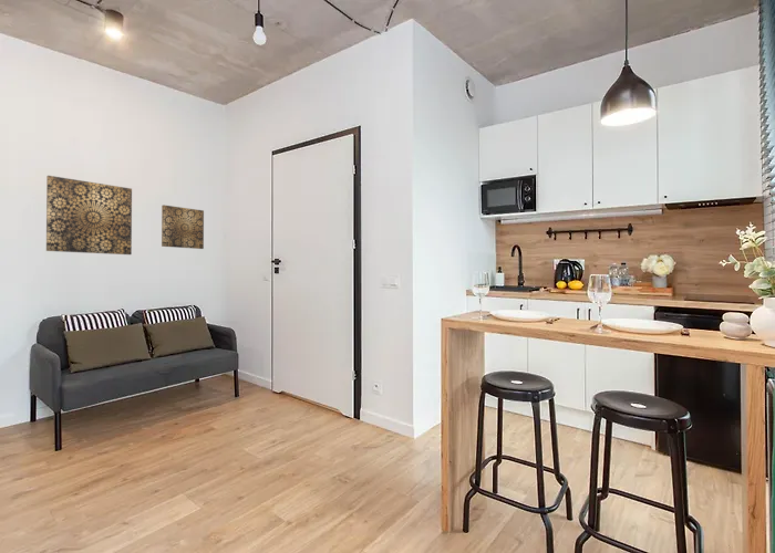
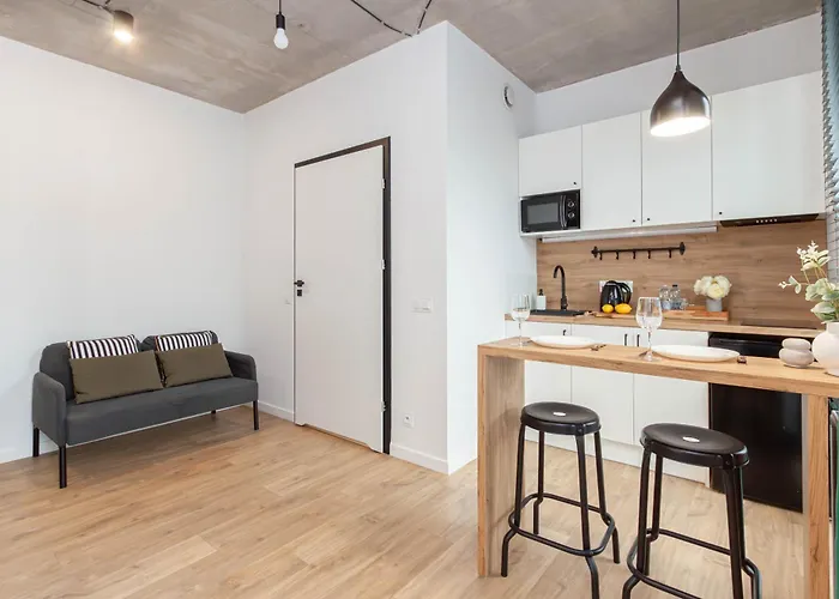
- wall art [161,204,205,250]
- wall art [45,175,133,255]
